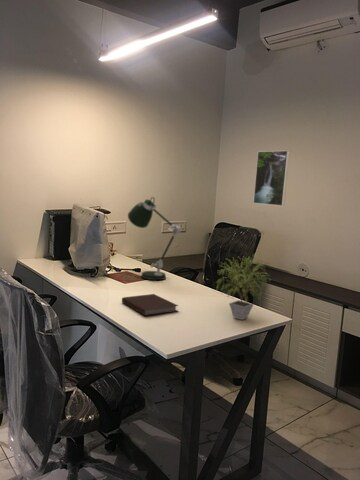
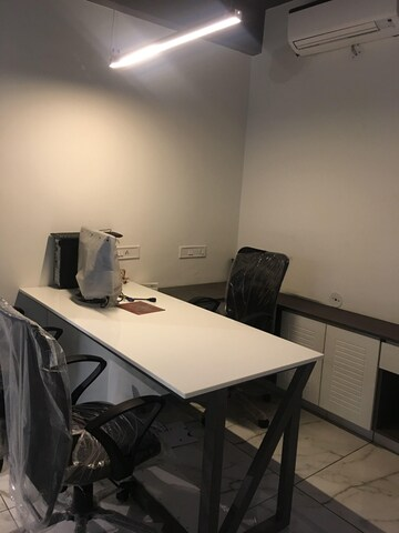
- desk lamp [127,196,182,281]
- potted plant [214,254,271,321]
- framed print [252,150,291,207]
- notebook [121,293,179,317]
